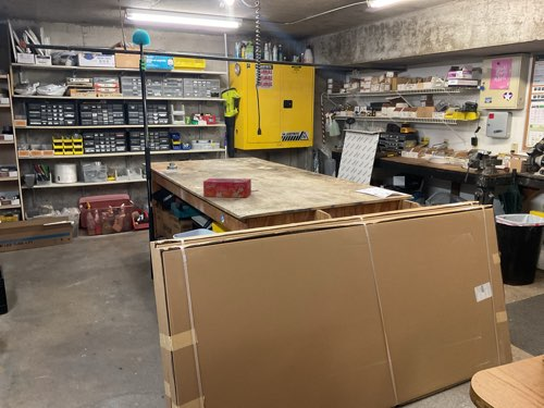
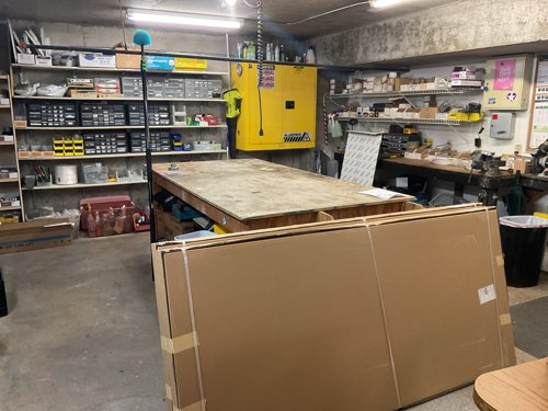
- tissue box [202,177,252,198]
